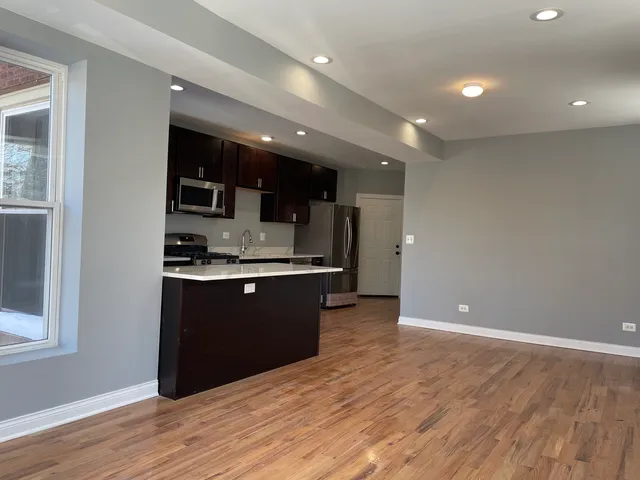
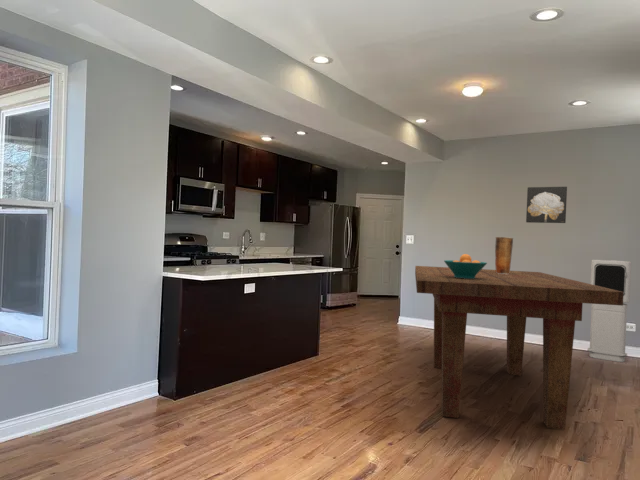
+ air purifier [587,259,632,363]
+ fruit bowl [443,253,488,279]
+ vase [494,236,514,274]
+ wall art [525,186,568,224]
+ dining table [414,265,624,431]
